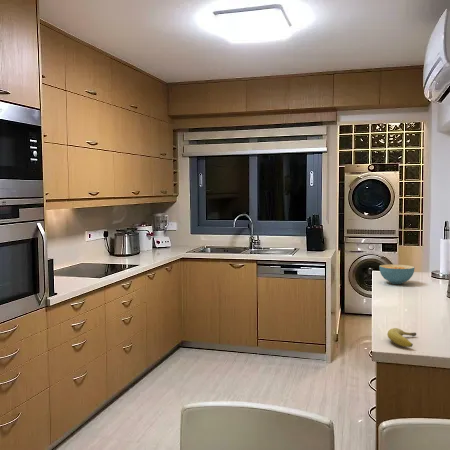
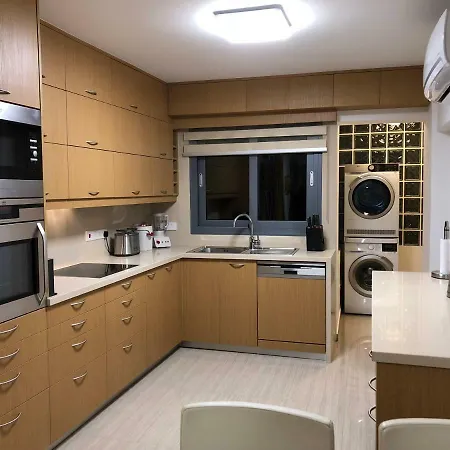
- fruit [386,327,417,348]
- cereal bowl [378,263,415,285]
